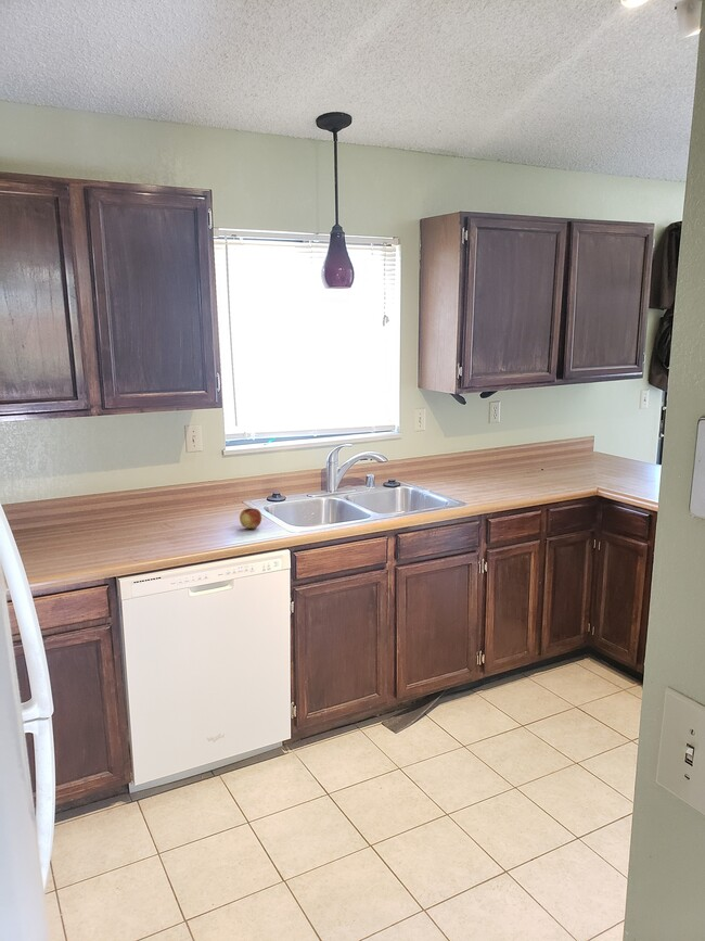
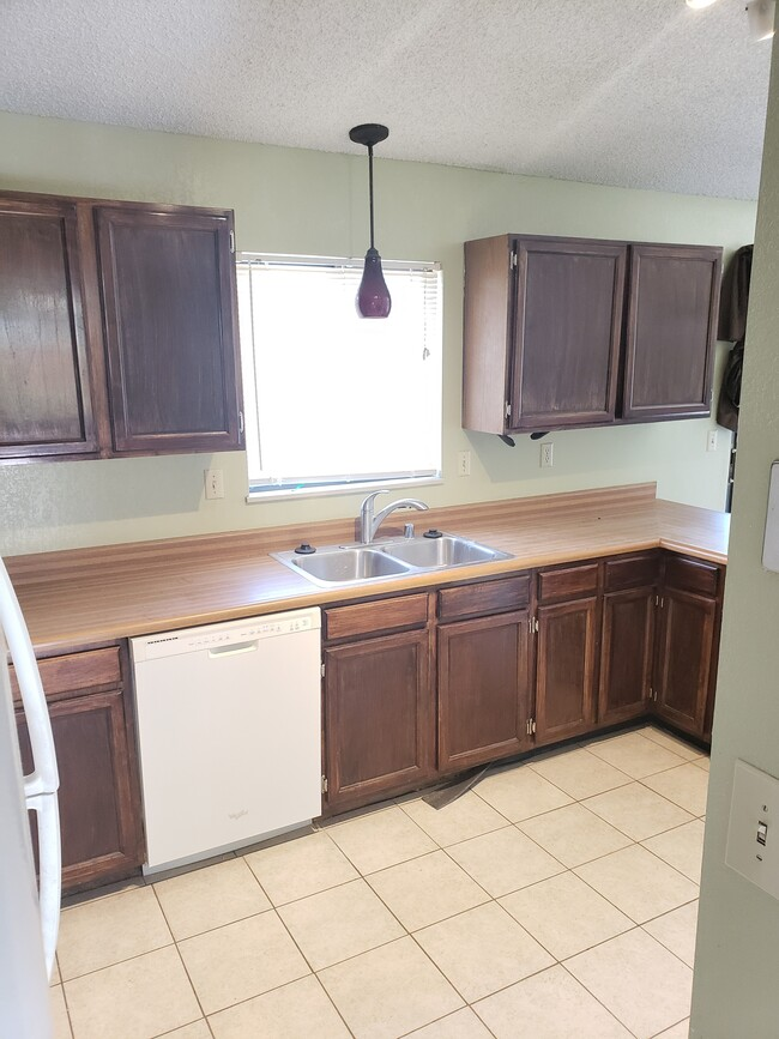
- fruit [239,507,262,530]
